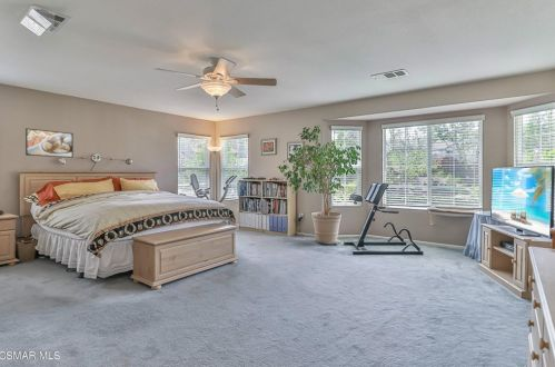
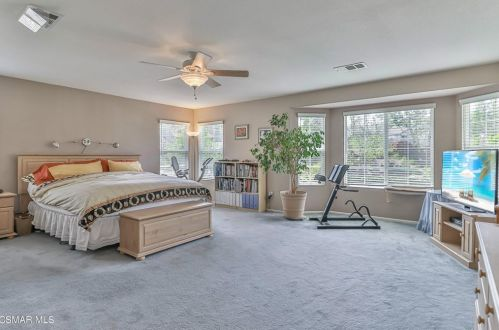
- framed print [24,127,75,159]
